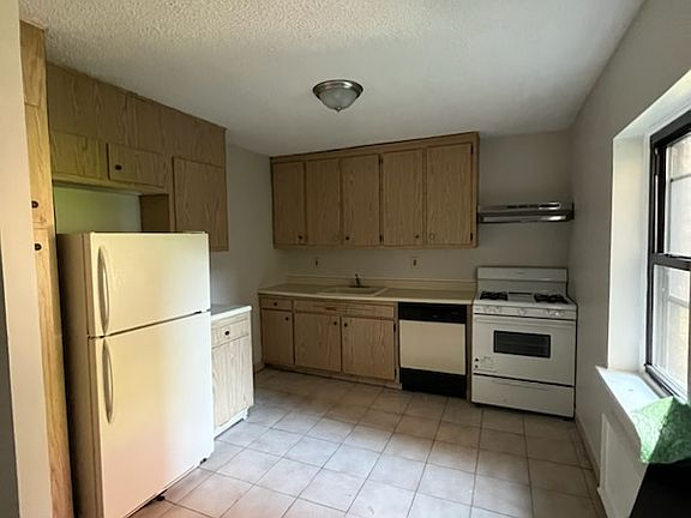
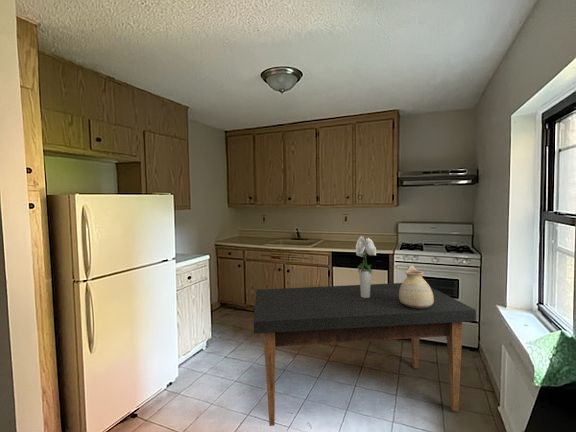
+ ceramic pitcher [399,264,434,309]
+ dining table [253,282,477,427]
+ bouquet [355,235,377,298]
